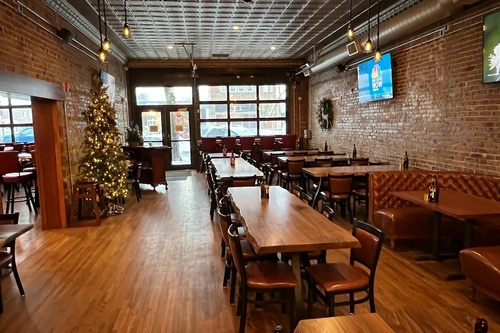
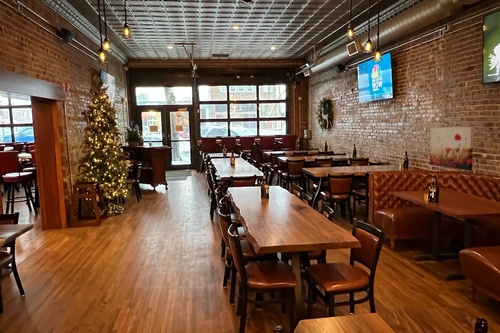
+ wall art [429,126,474,171]
